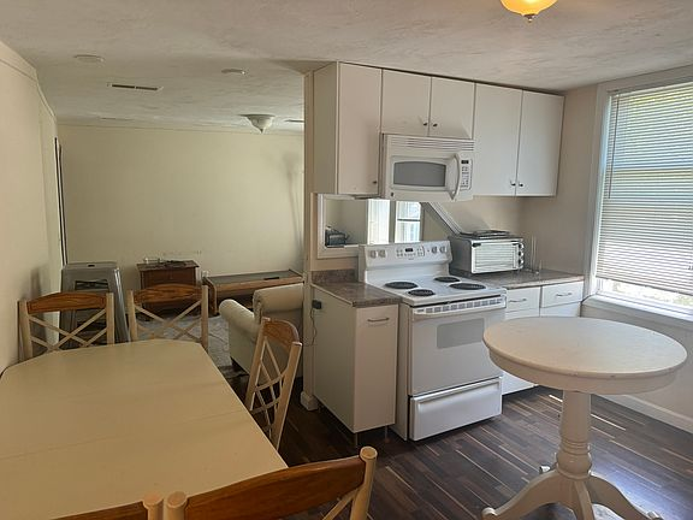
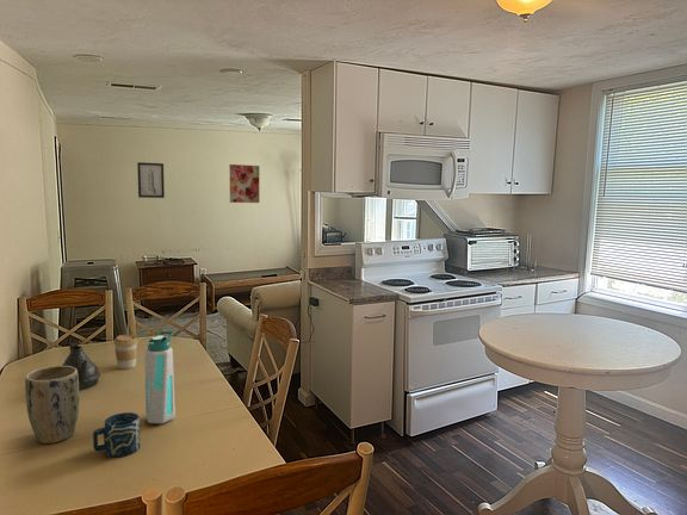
+ cup [92,411,141,459]
+ plant pot [24,365,80,445]
+ coffee cup [113,334,140,370]
+ wall art [229,163,260,204]
+ teapot [61,342,101,391]
+ wall art [136,161,166,199]
+ water bottle [143,329,177,424]
